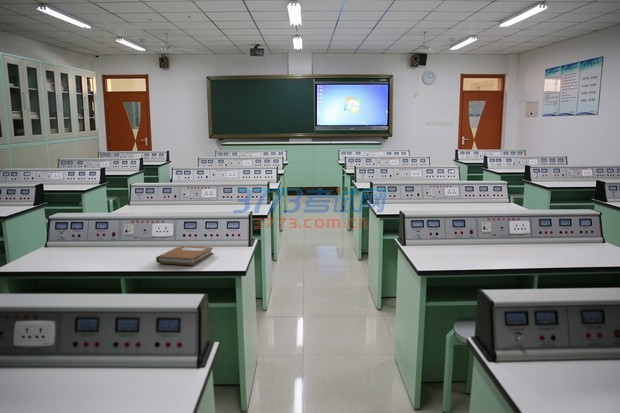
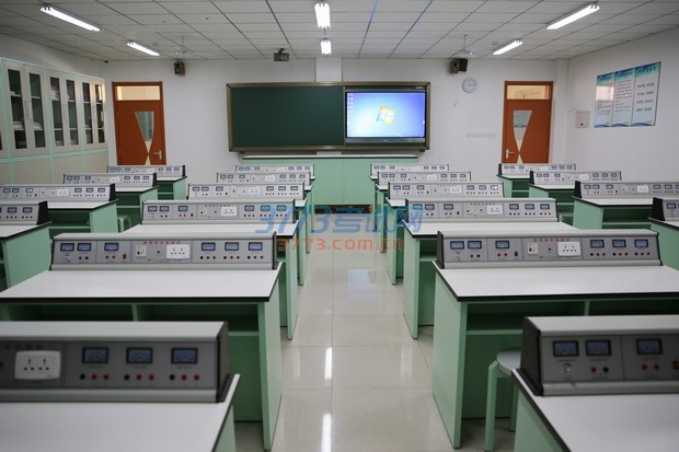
- notebook [155,245,214,266]
